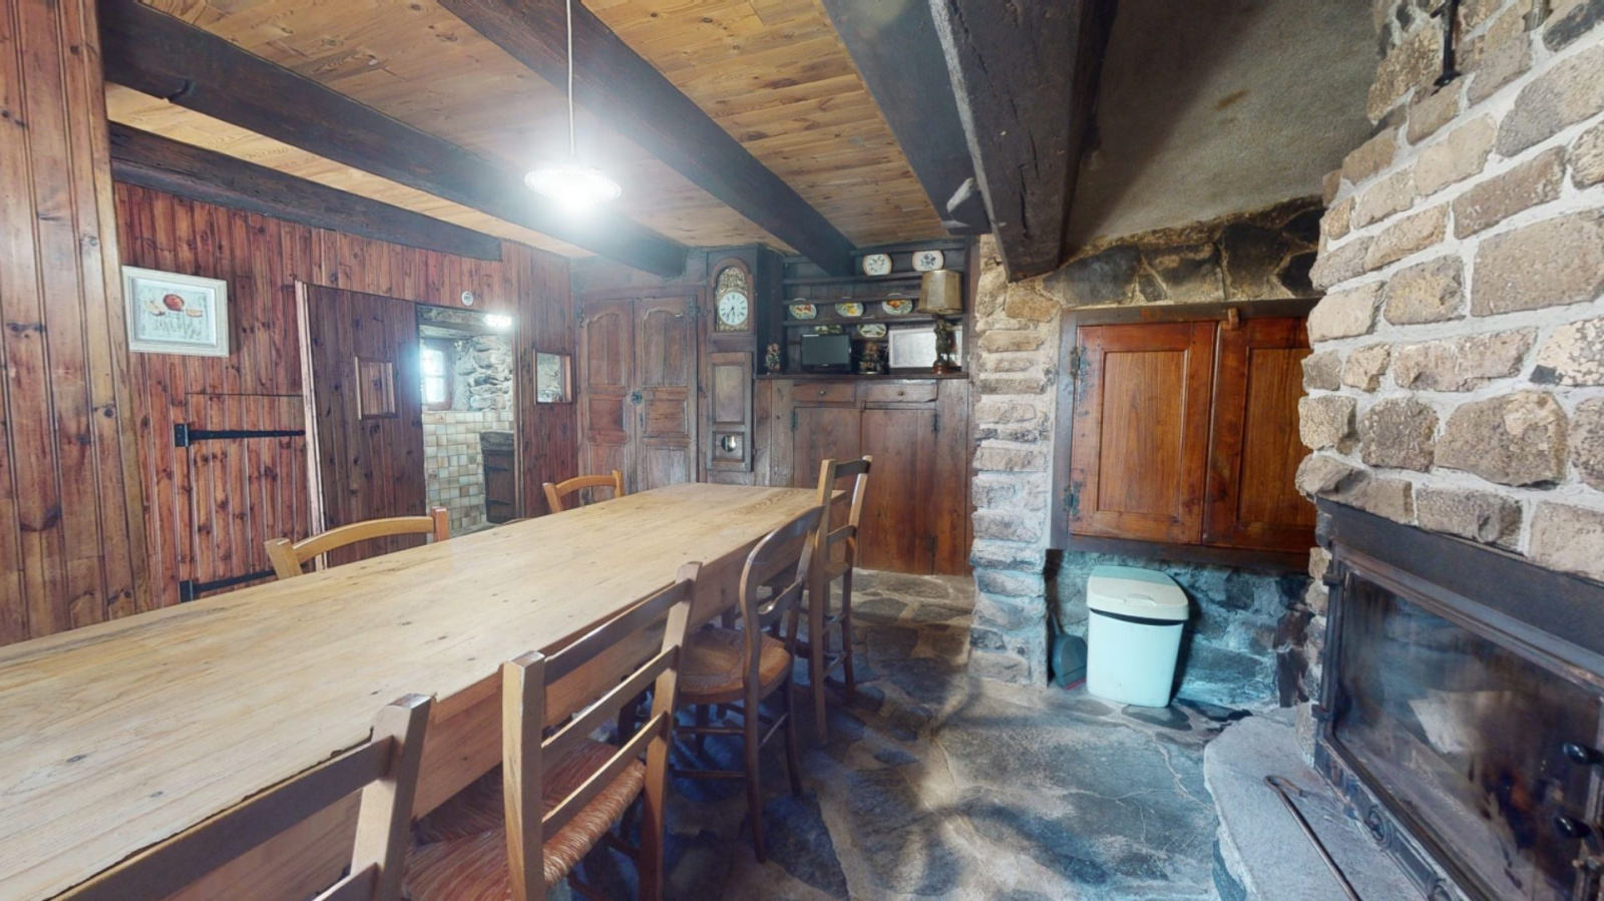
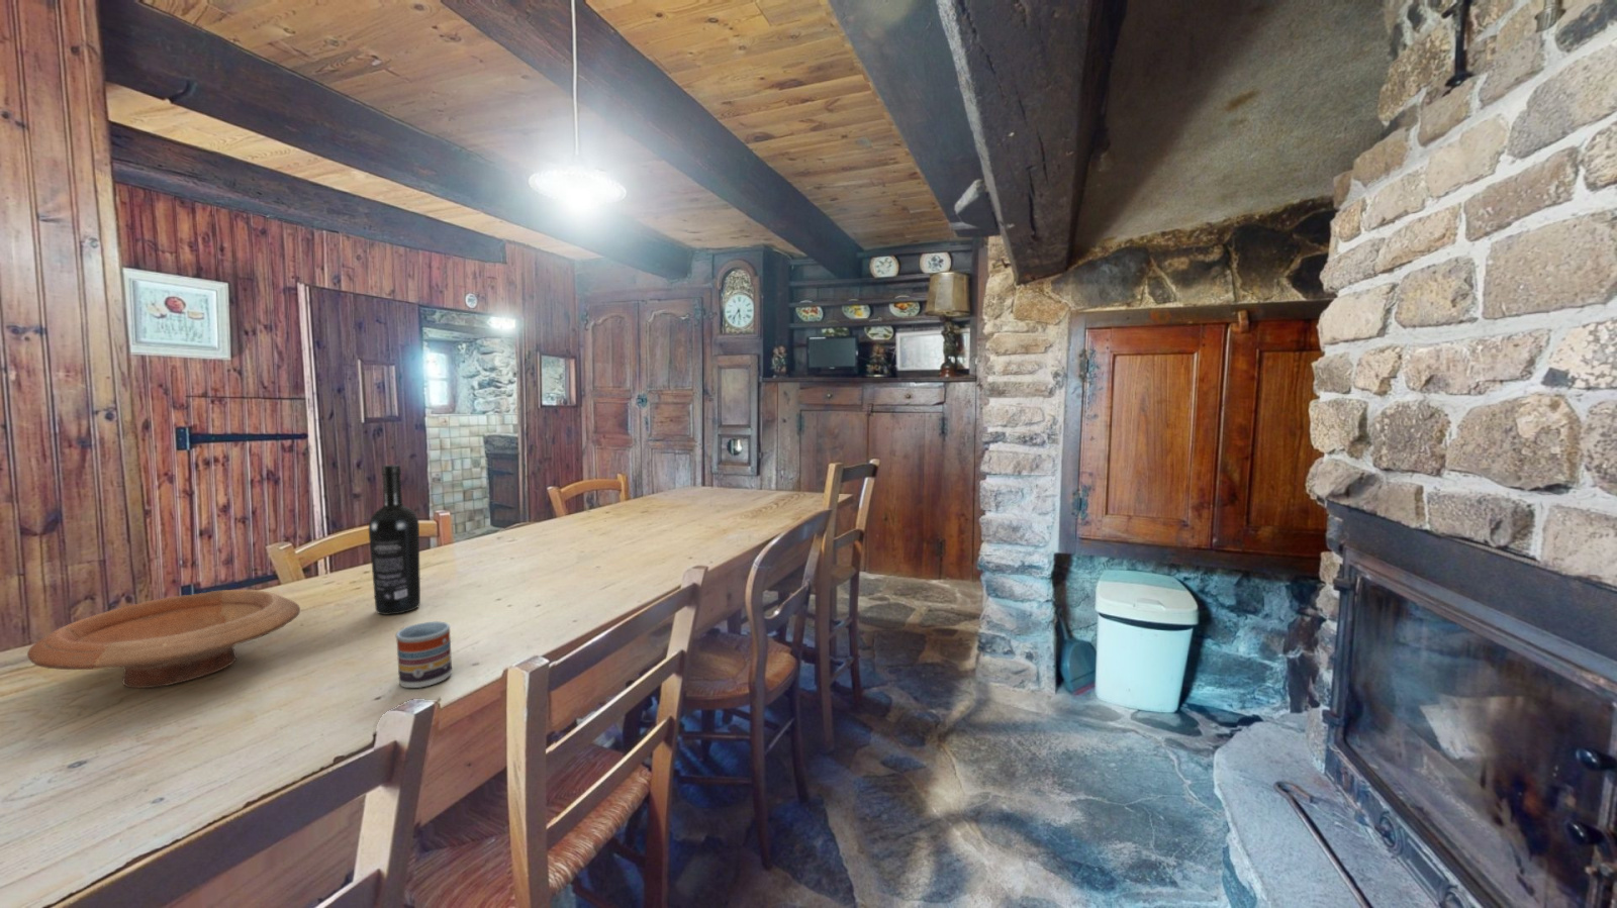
+ wooden bowl [27,588,301,689]
+ wine bottle [368,464,421,616]
+ cup [395,621,453,689]
